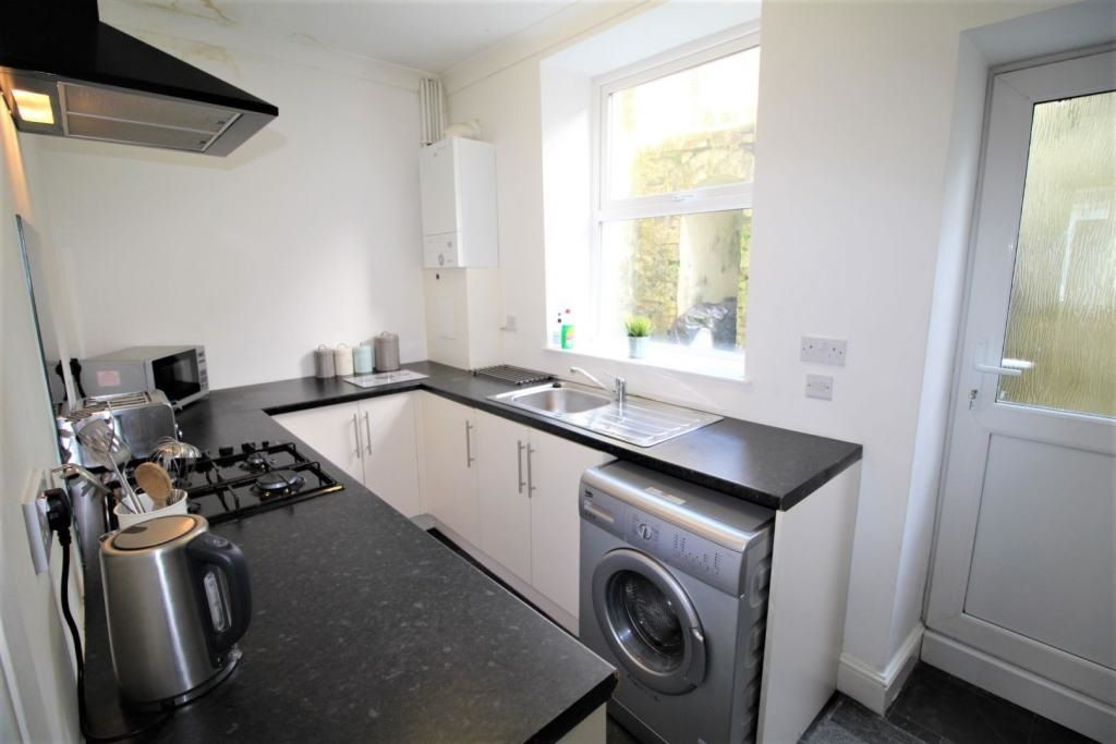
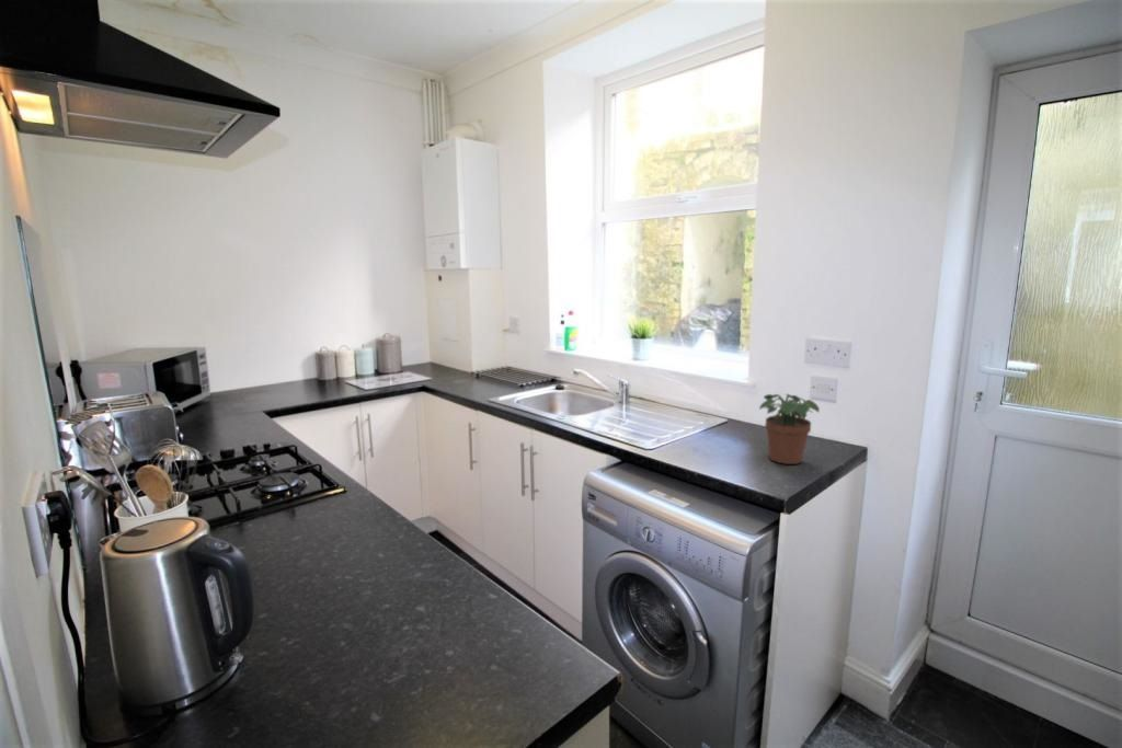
+ potted plant [758,393,821,465]
